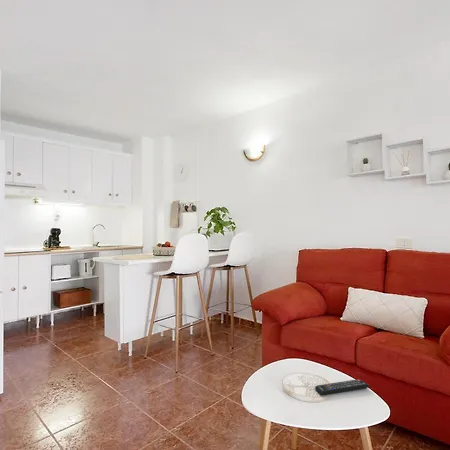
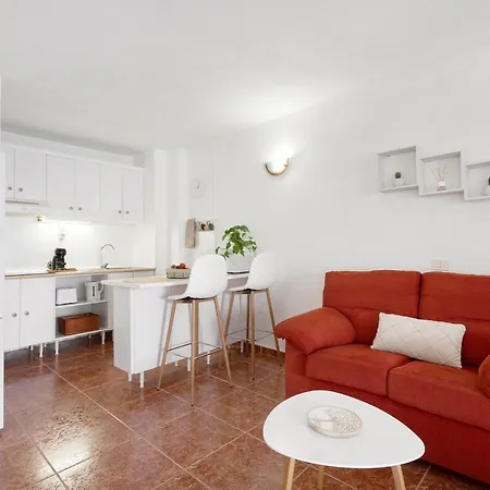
- remote control [314,378,370,396]
